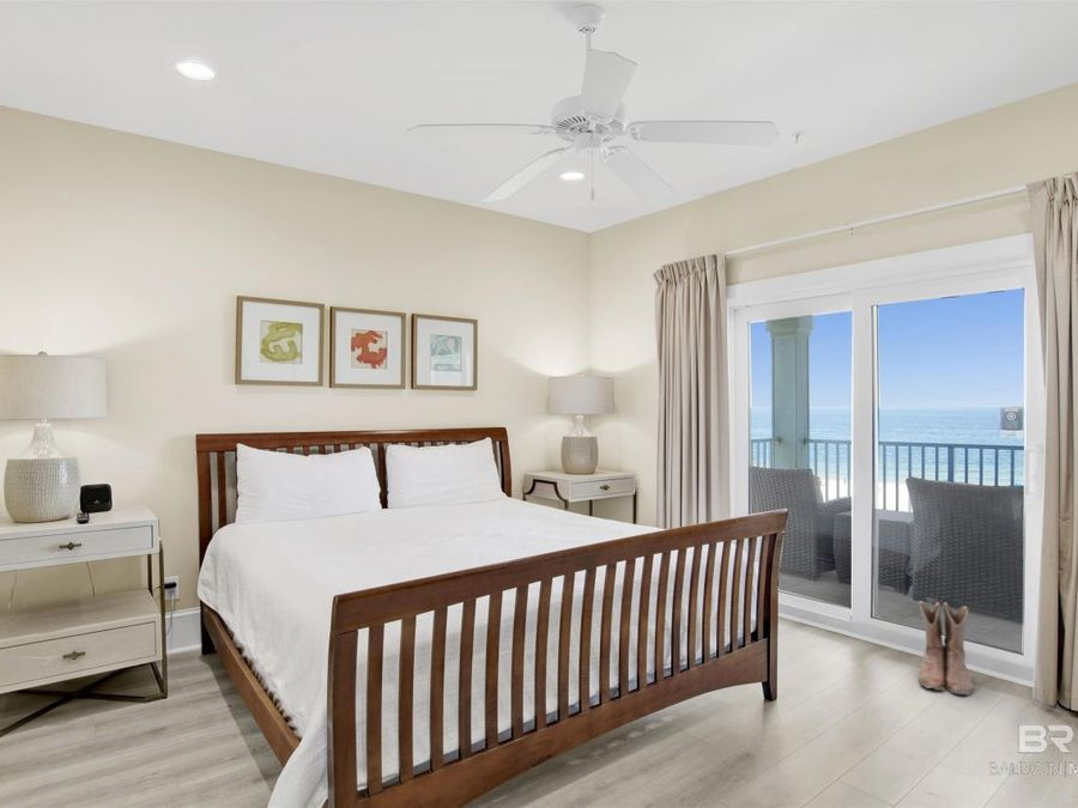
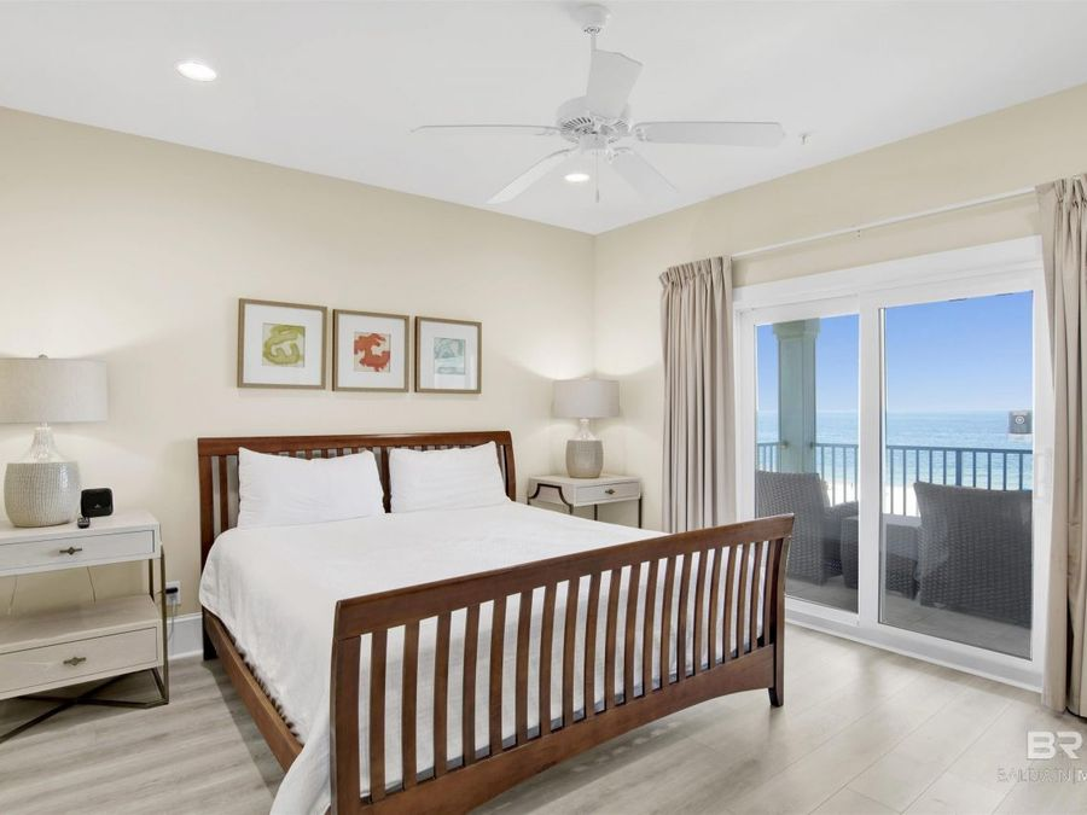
- boots [917,600,974,697]
